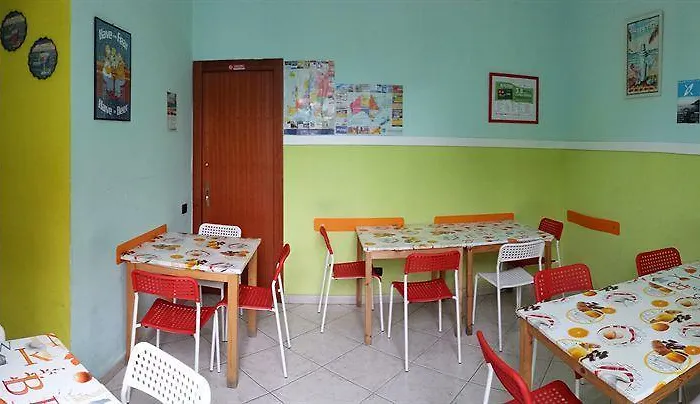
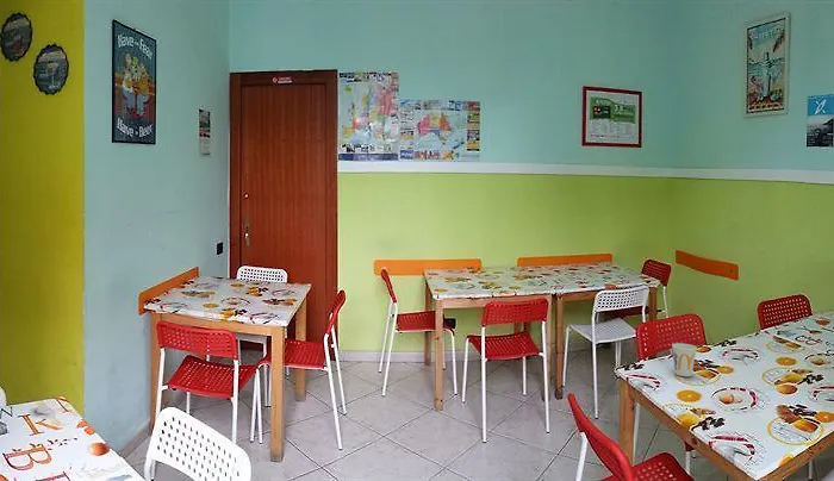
+ cup [671,343,698,377]
